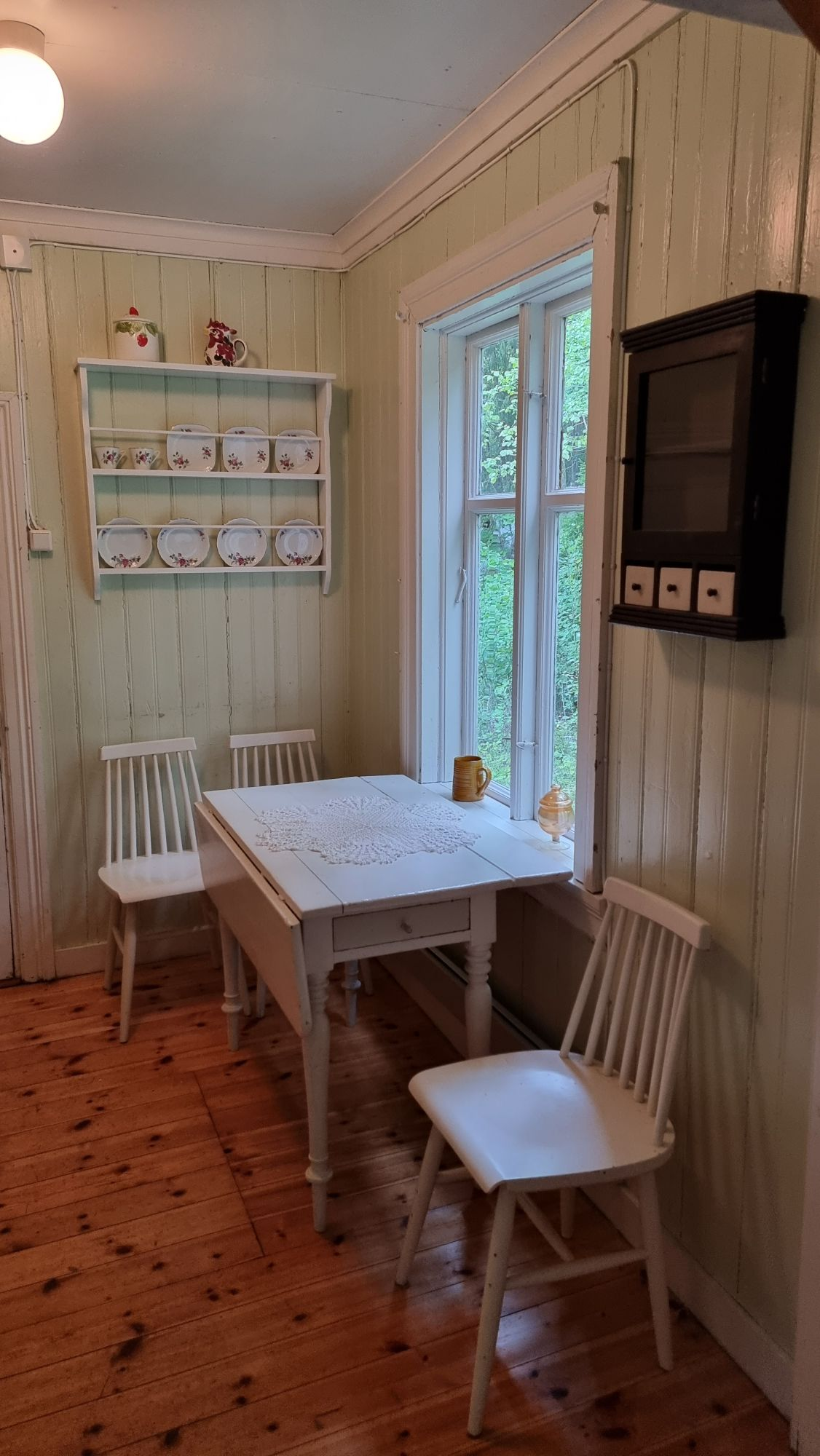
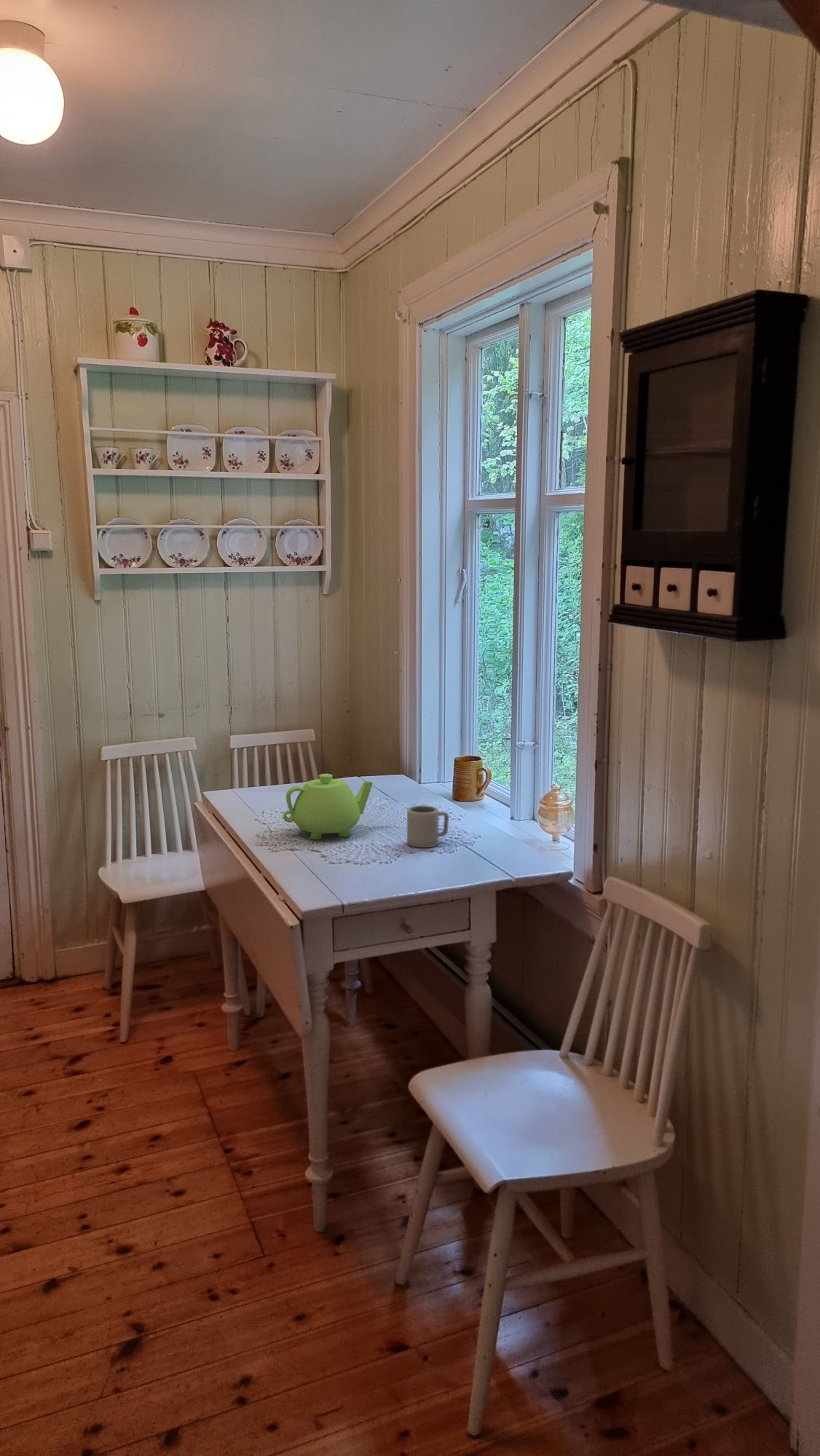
+ teapot [283,773,374,840]
+ cup [406,804,449,848]
